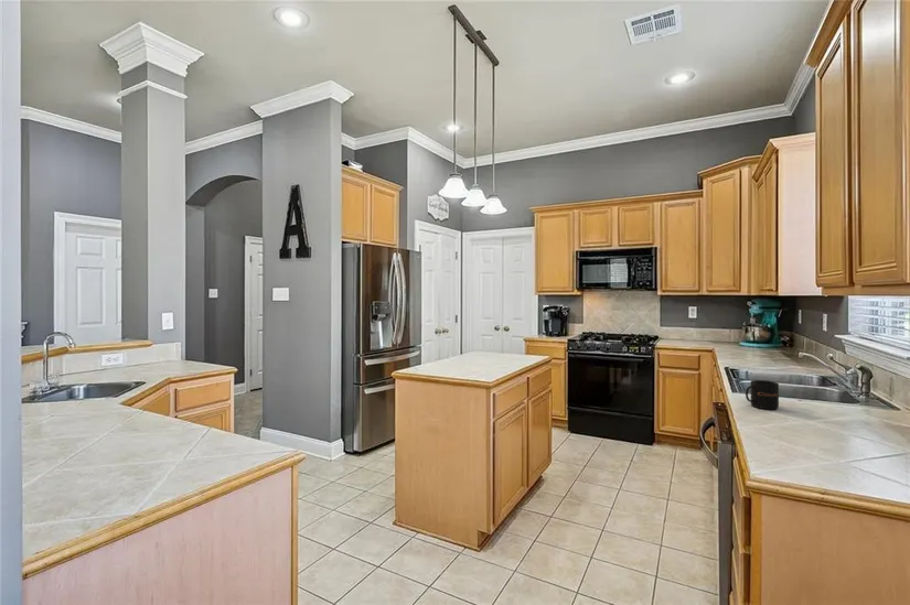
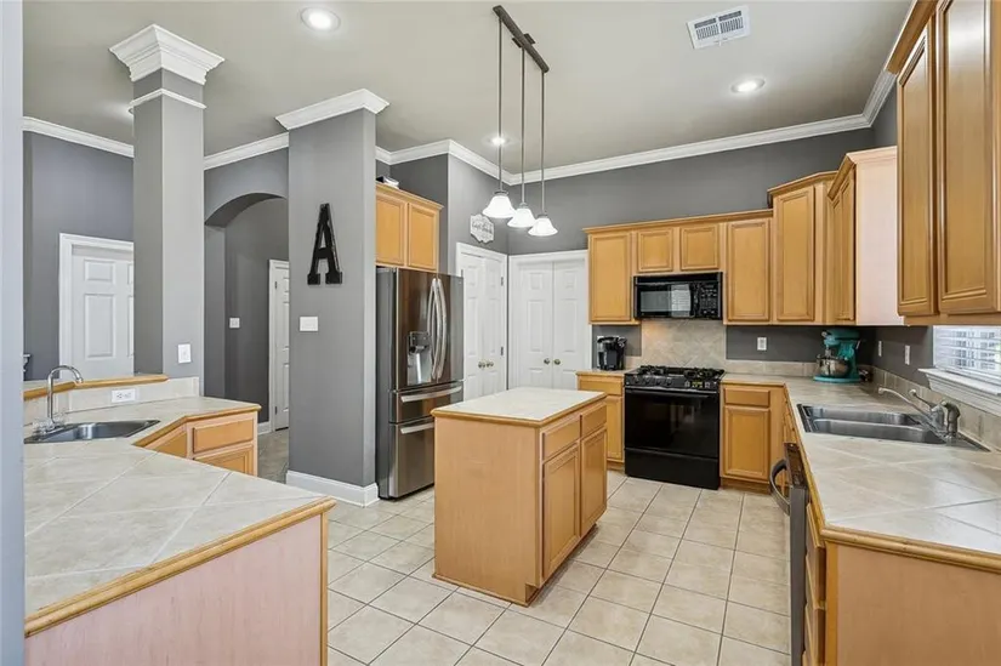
- mug [745,379,780,410]
